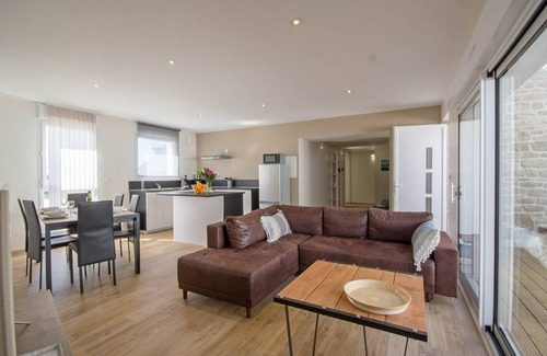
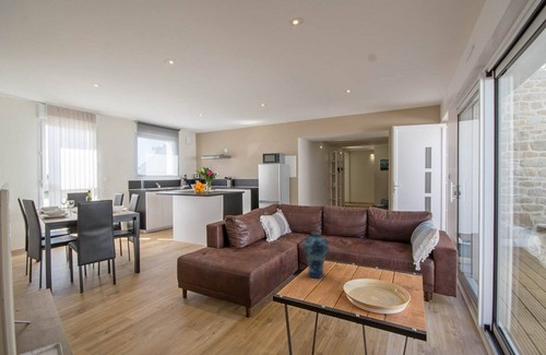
+ vase [302,232,330,280]
